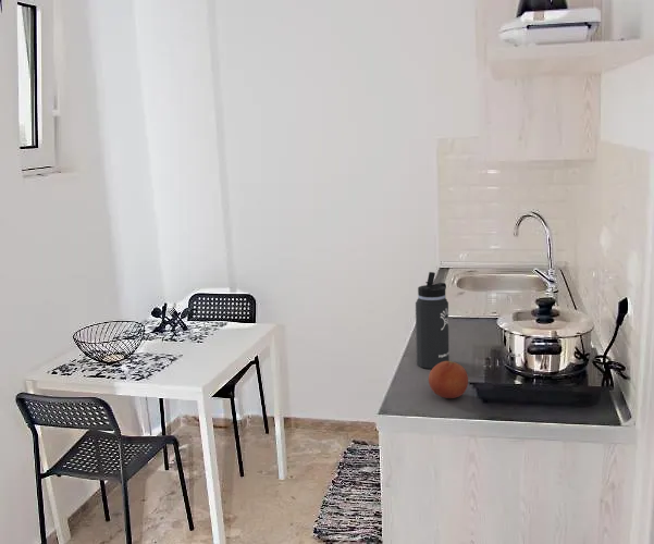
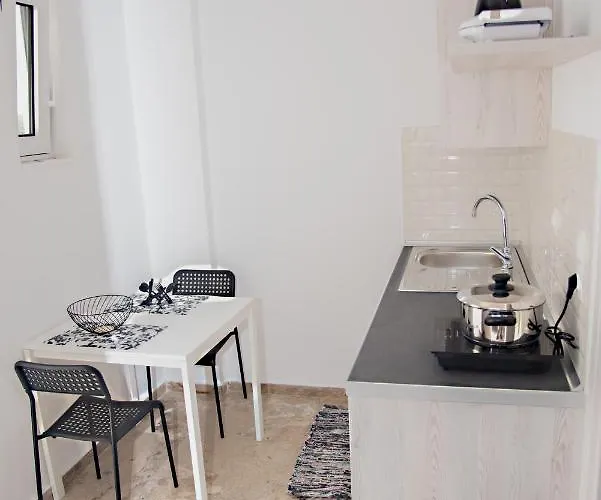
- thermos bottle [415,271,451,370]
- fruit [428,360,469,399]
